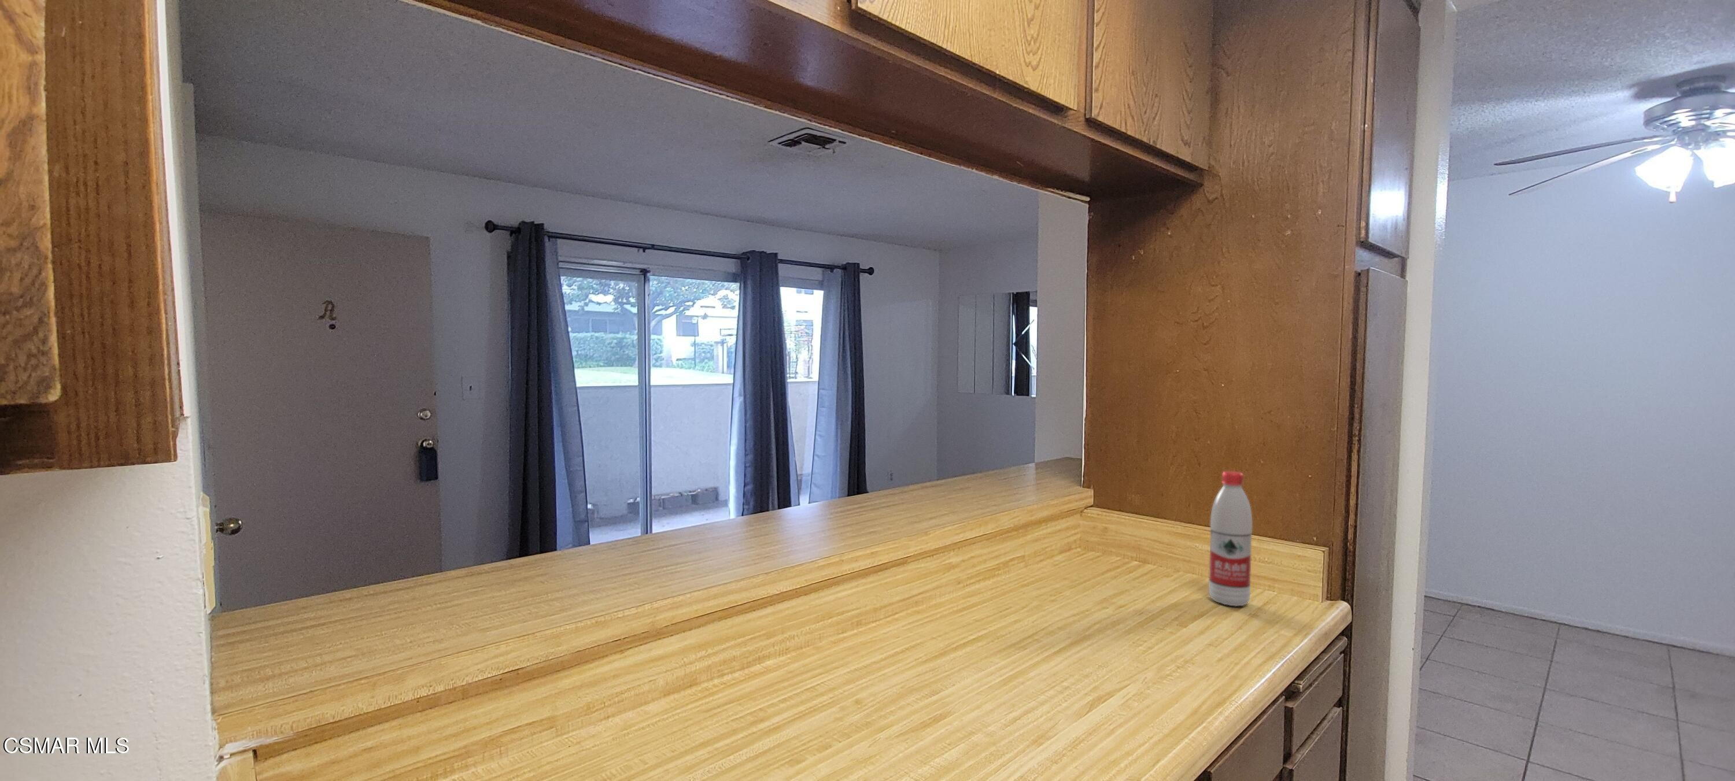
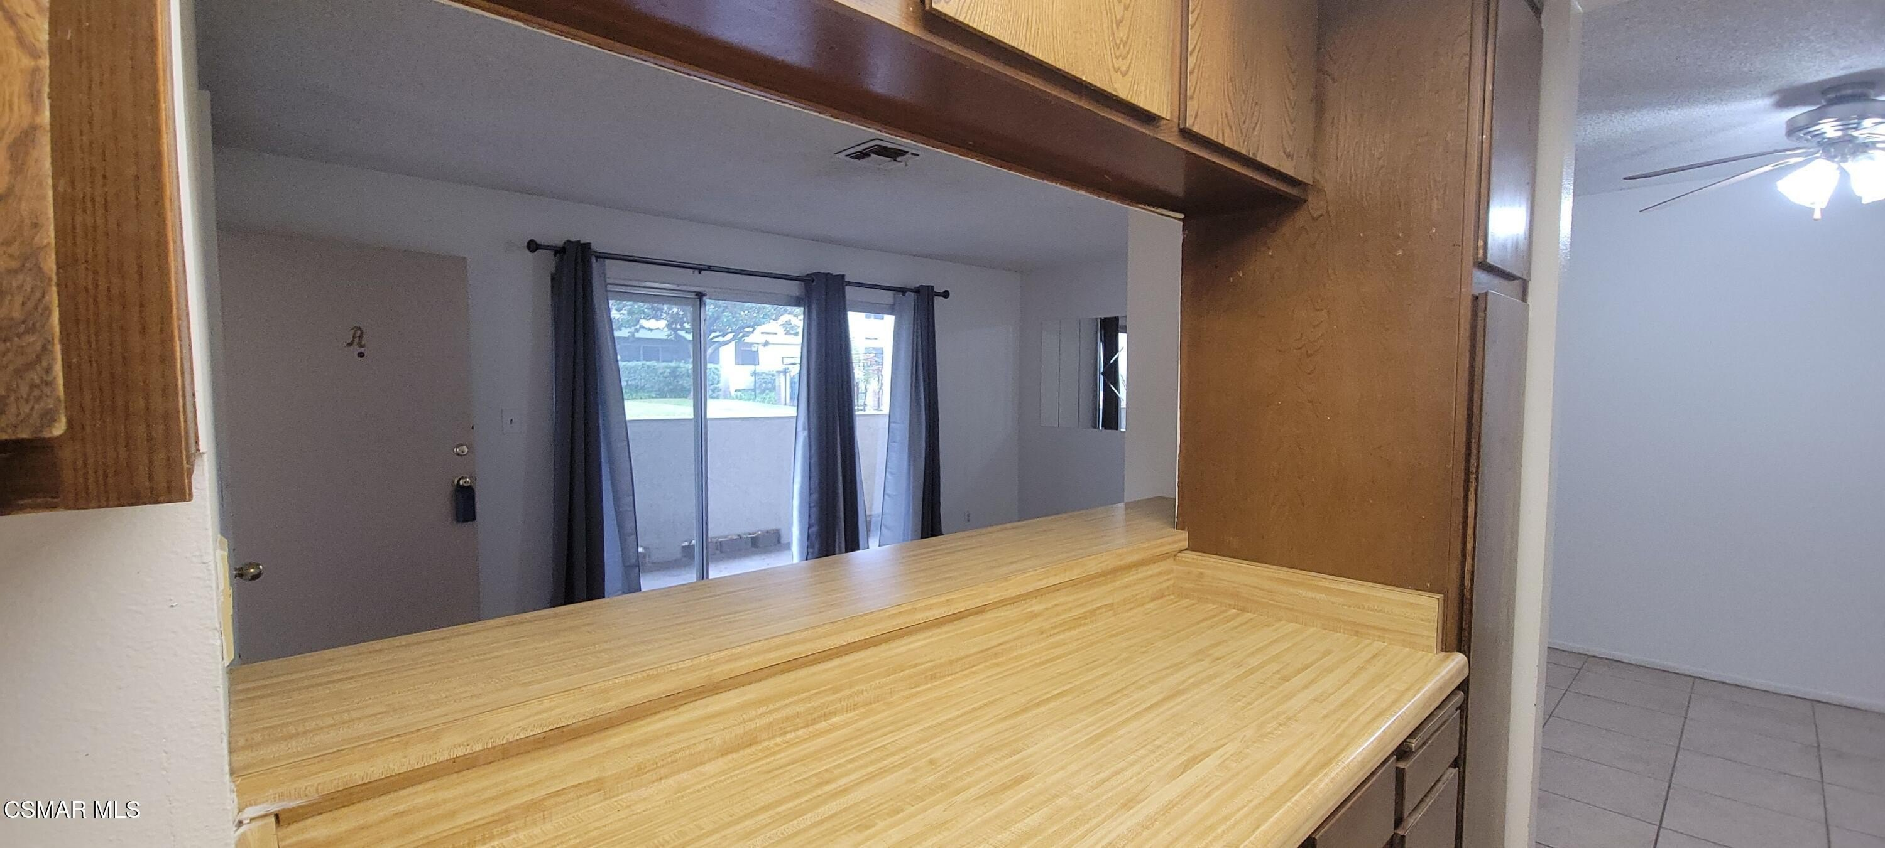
- water bottle [1208,470,1253,607]
